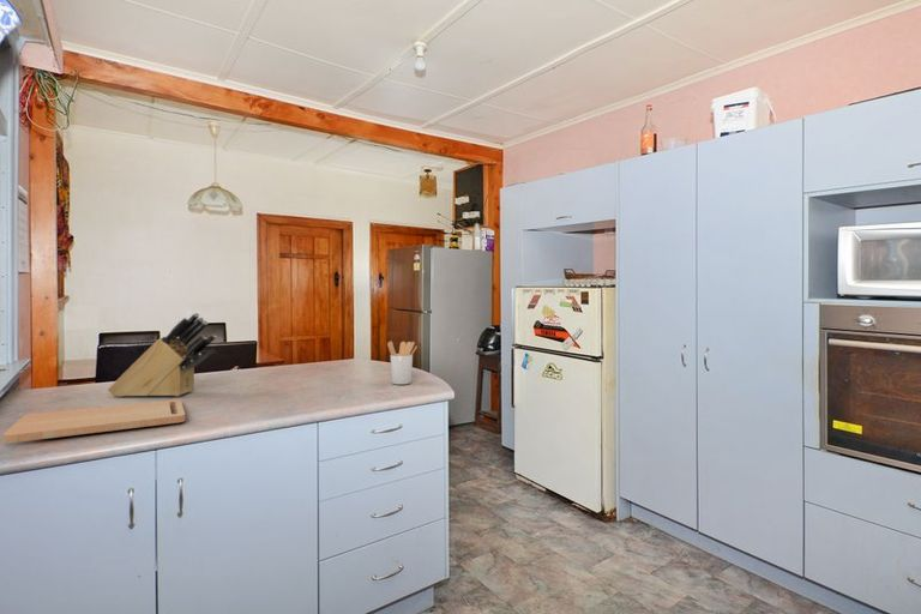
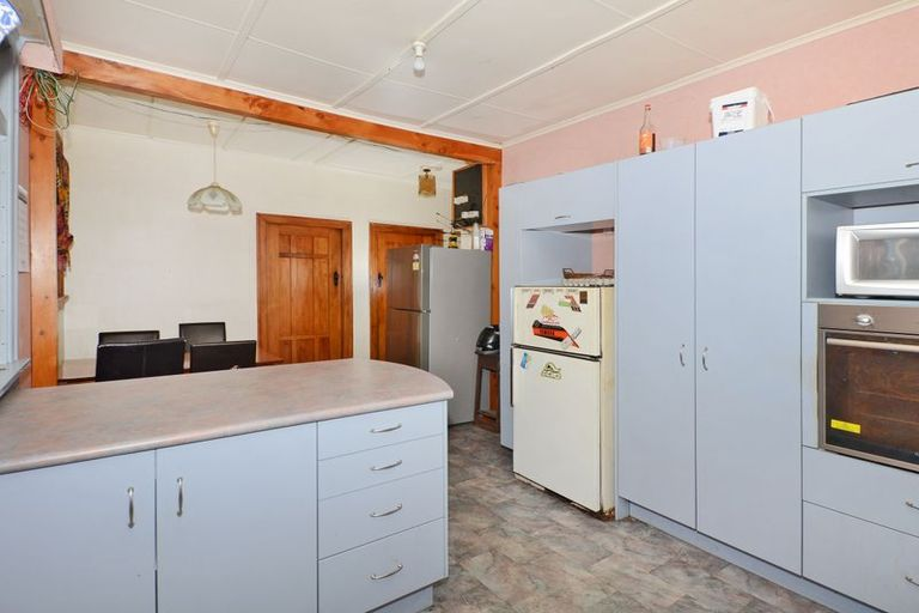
- utensil holder [386,339,419,385]
- cutting board [1,398,186,445]
- knife block [107,312,217,398]
